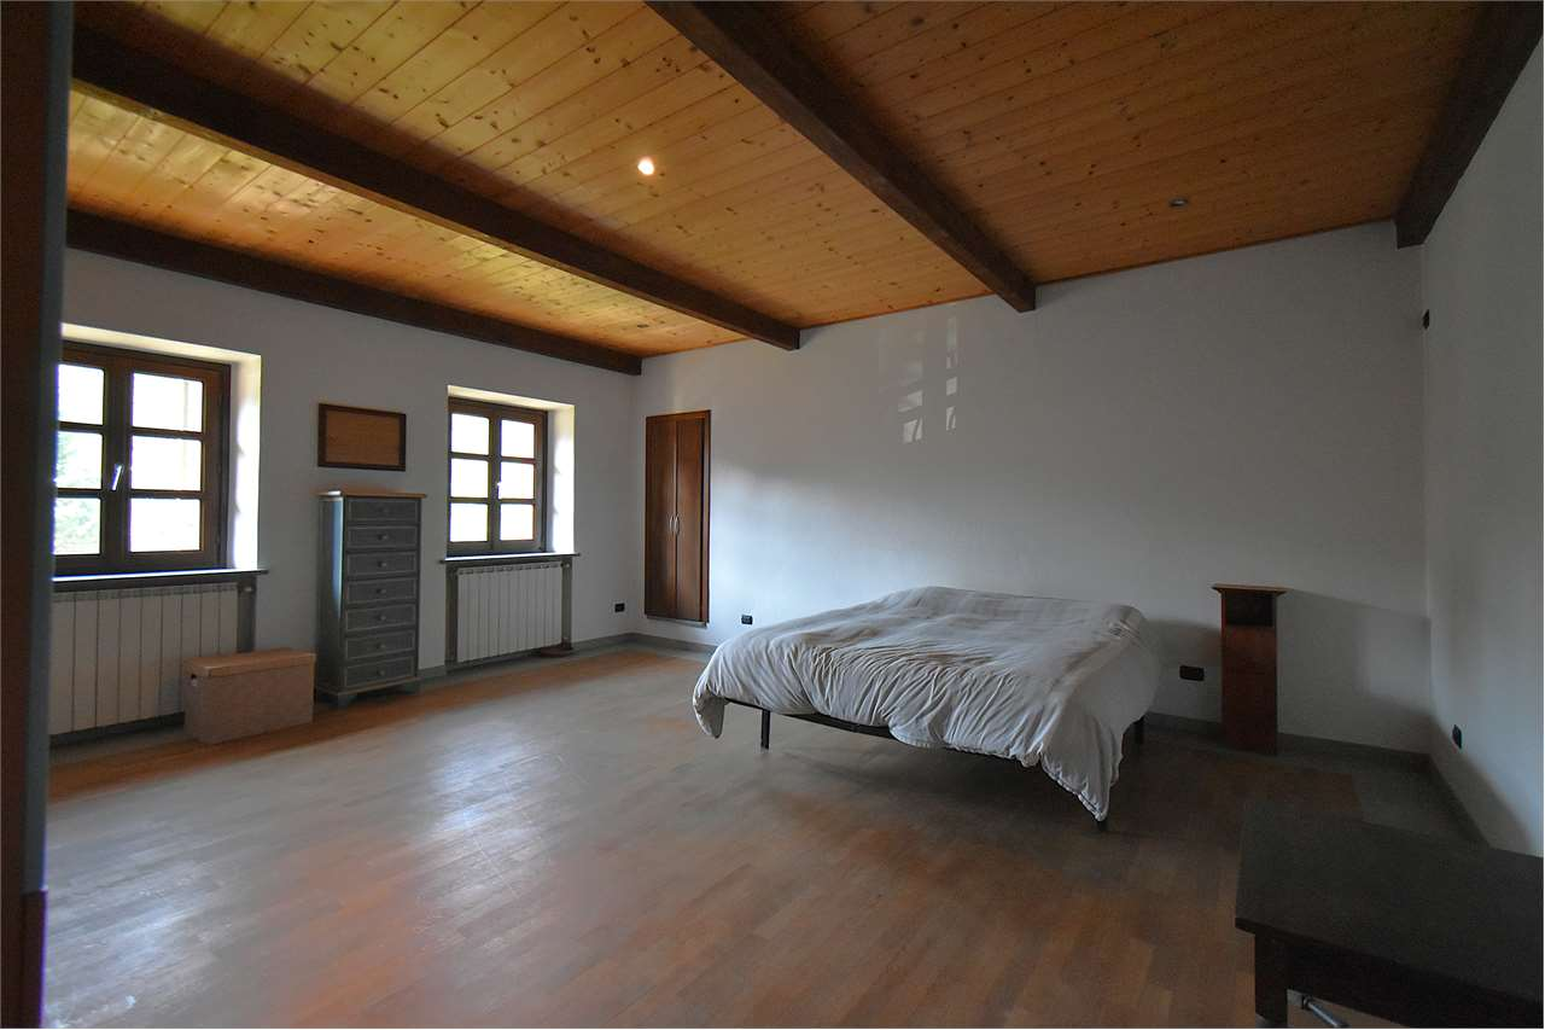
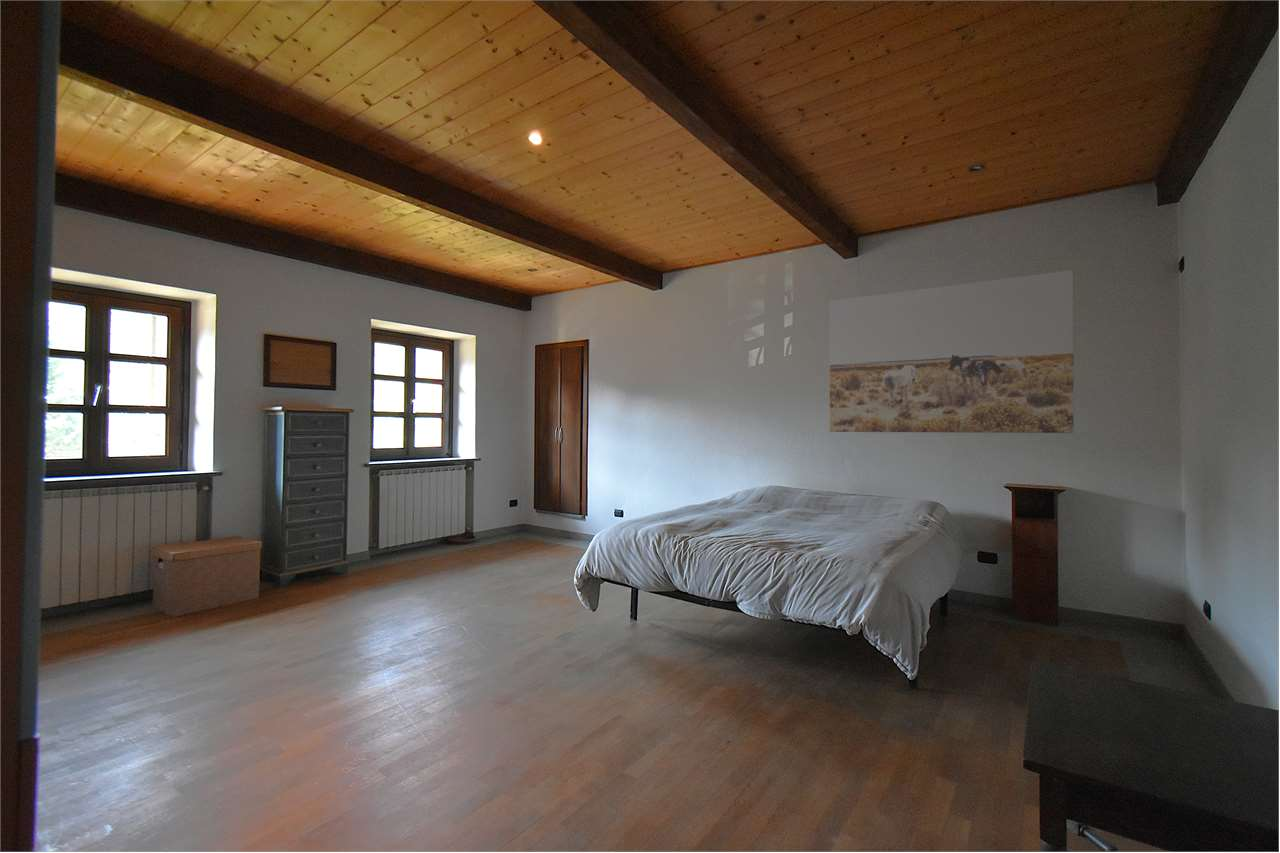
+ wall art [829,269,1074,434]
